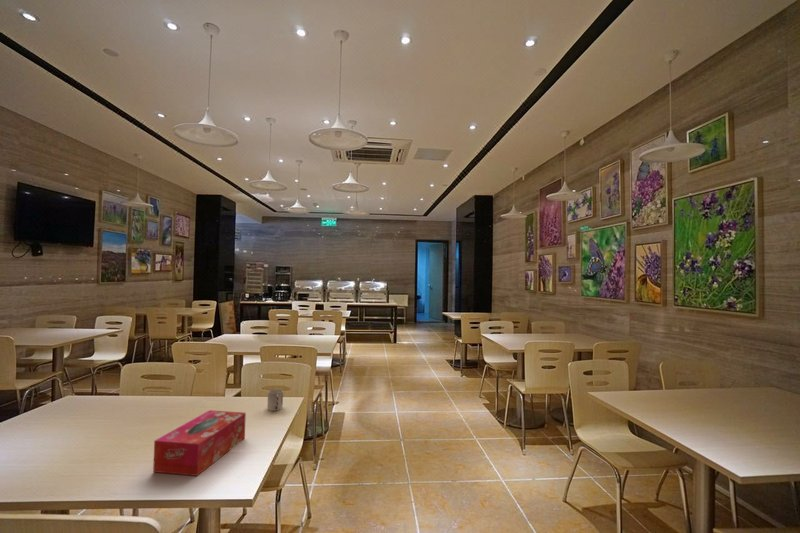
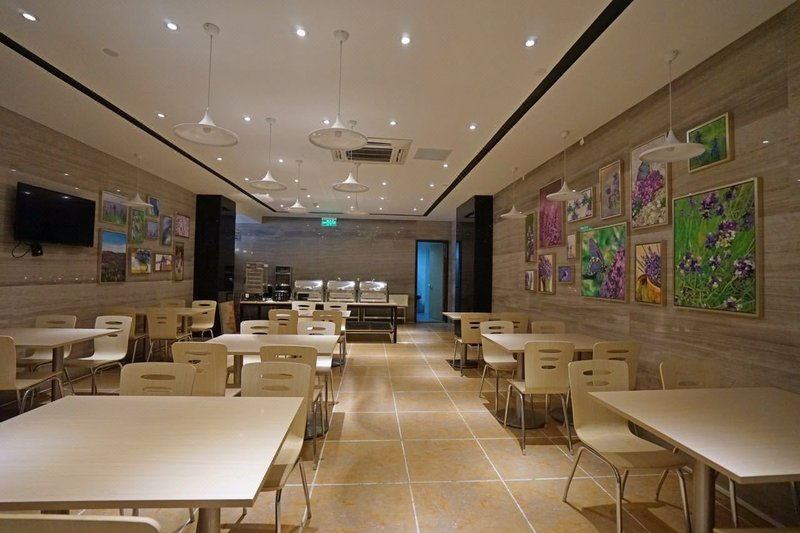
- cup [266,388,284,412]
- tissue box [152,409,247,477]
